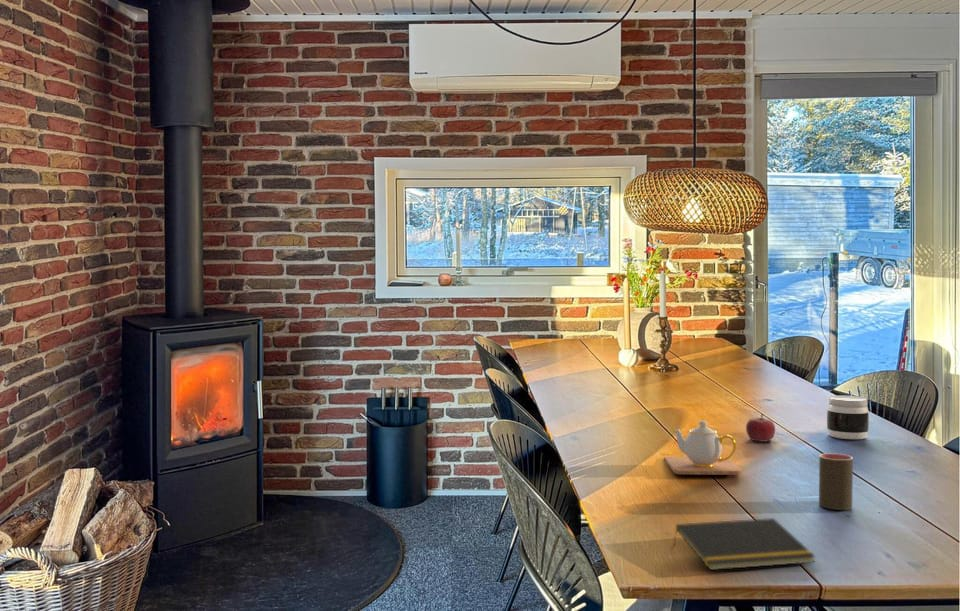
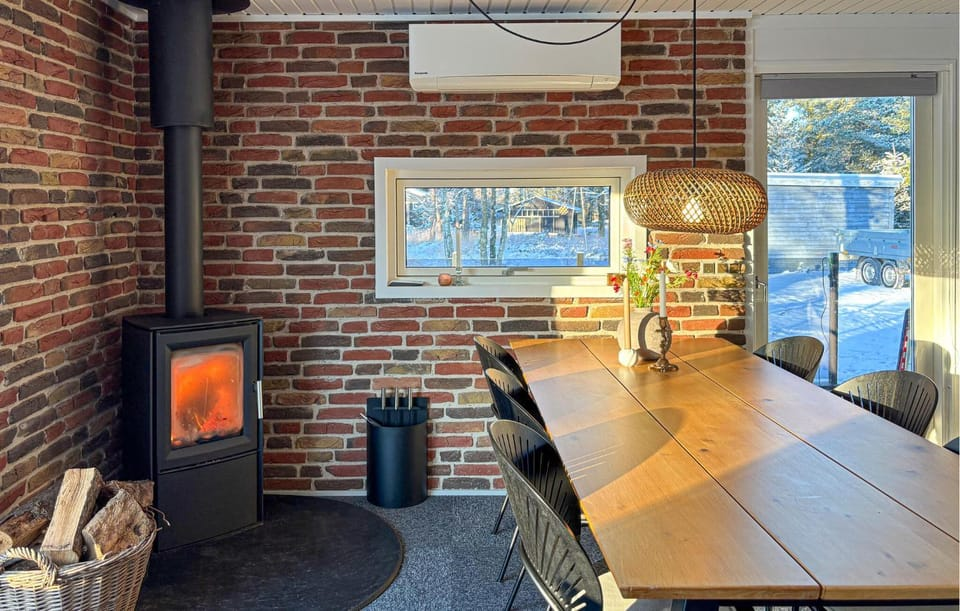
- fruit [745,413,776,443]
- teapot [663,420,743,476]
- jar [826,394,870,440]
- notepad [673,517,817,571]
- cup [818,452,854,511]
